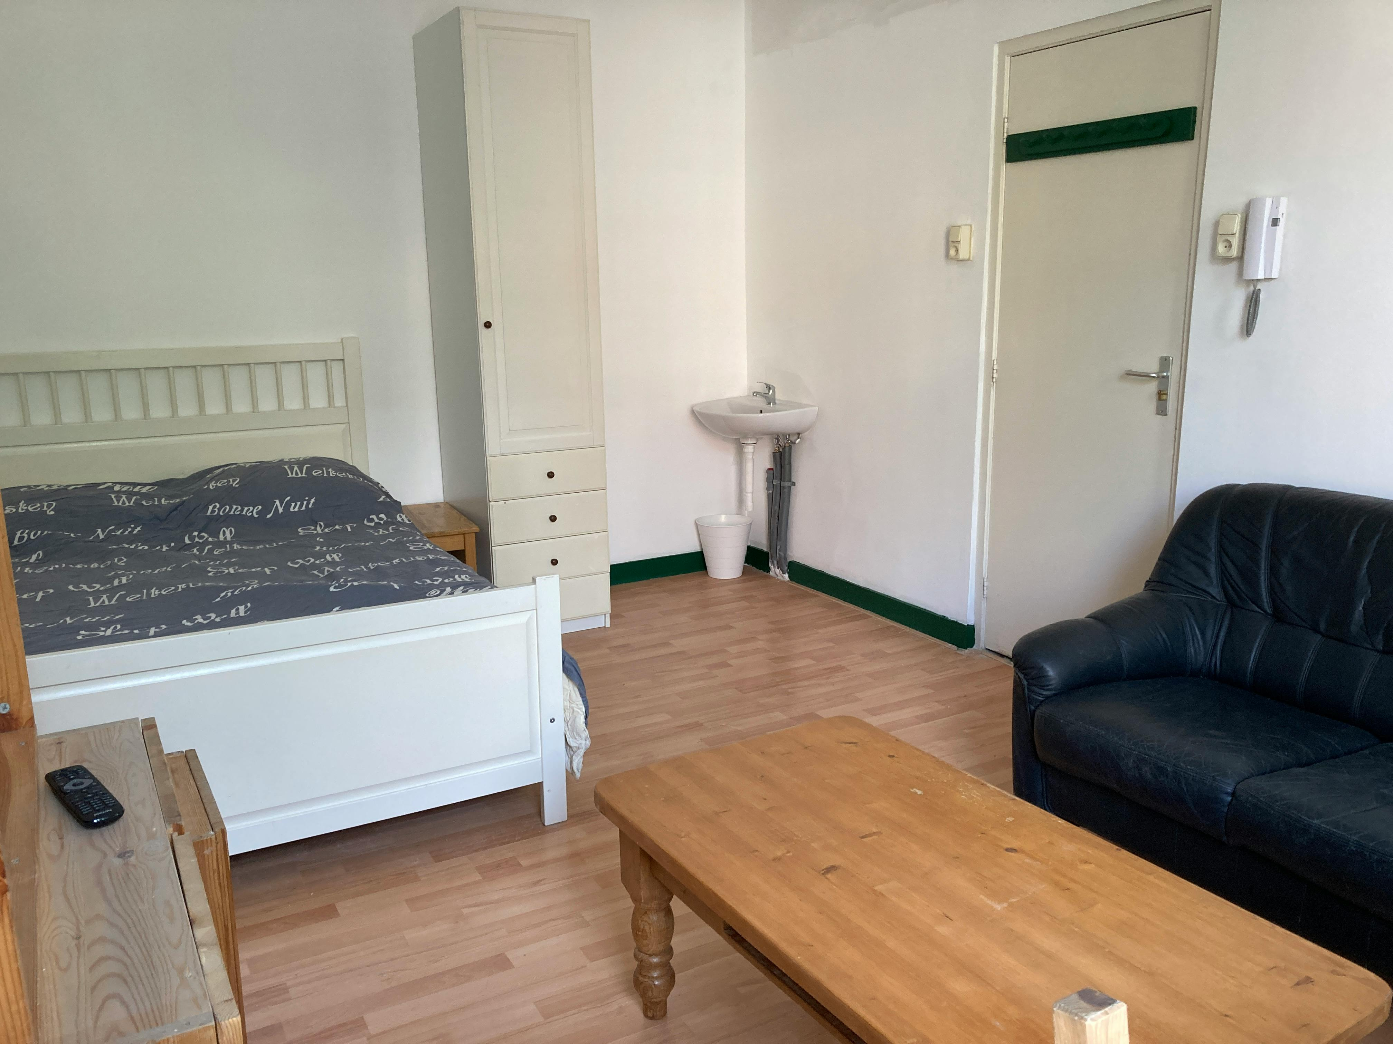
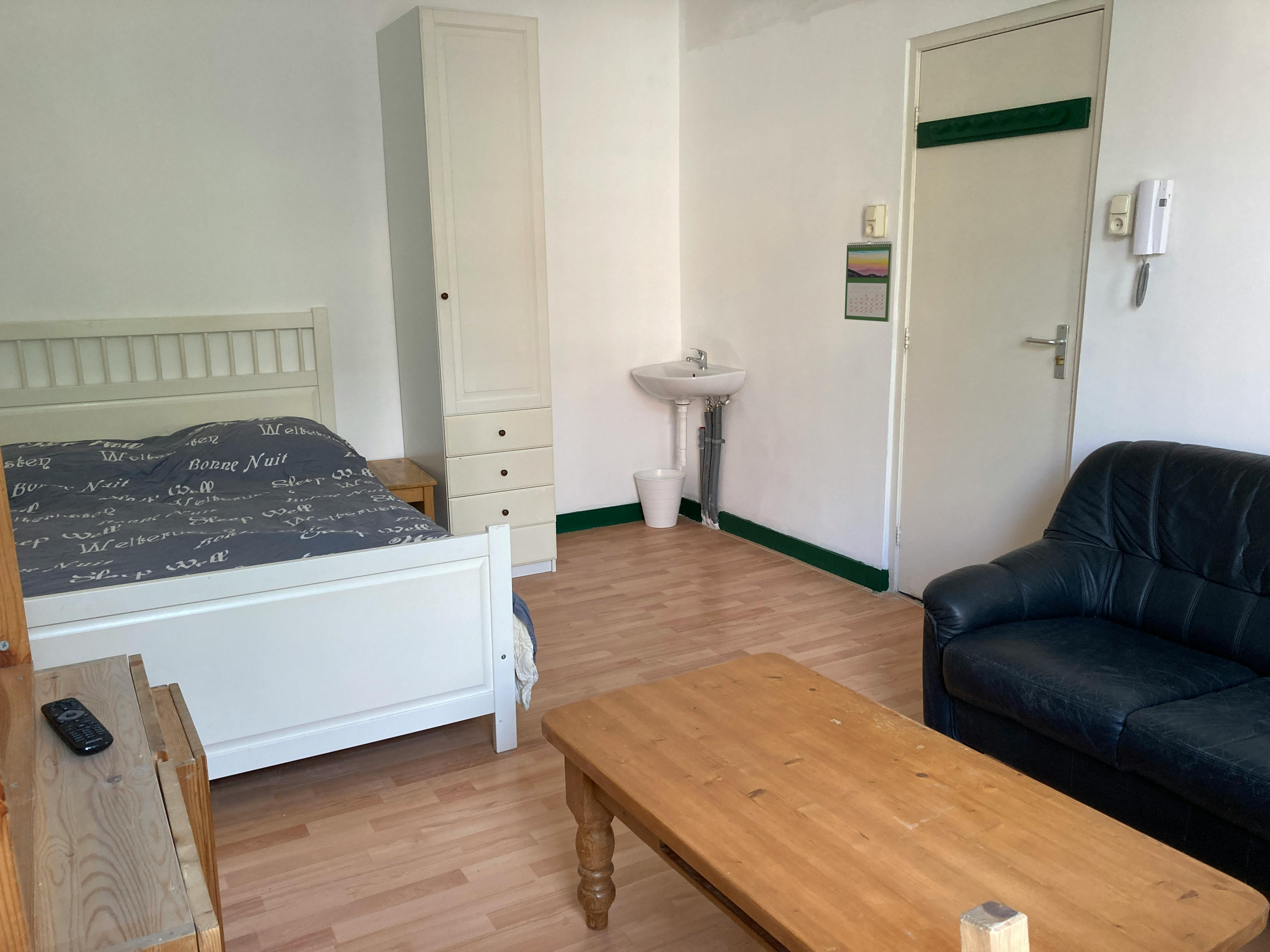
+ calendar [844,240,893,322]
